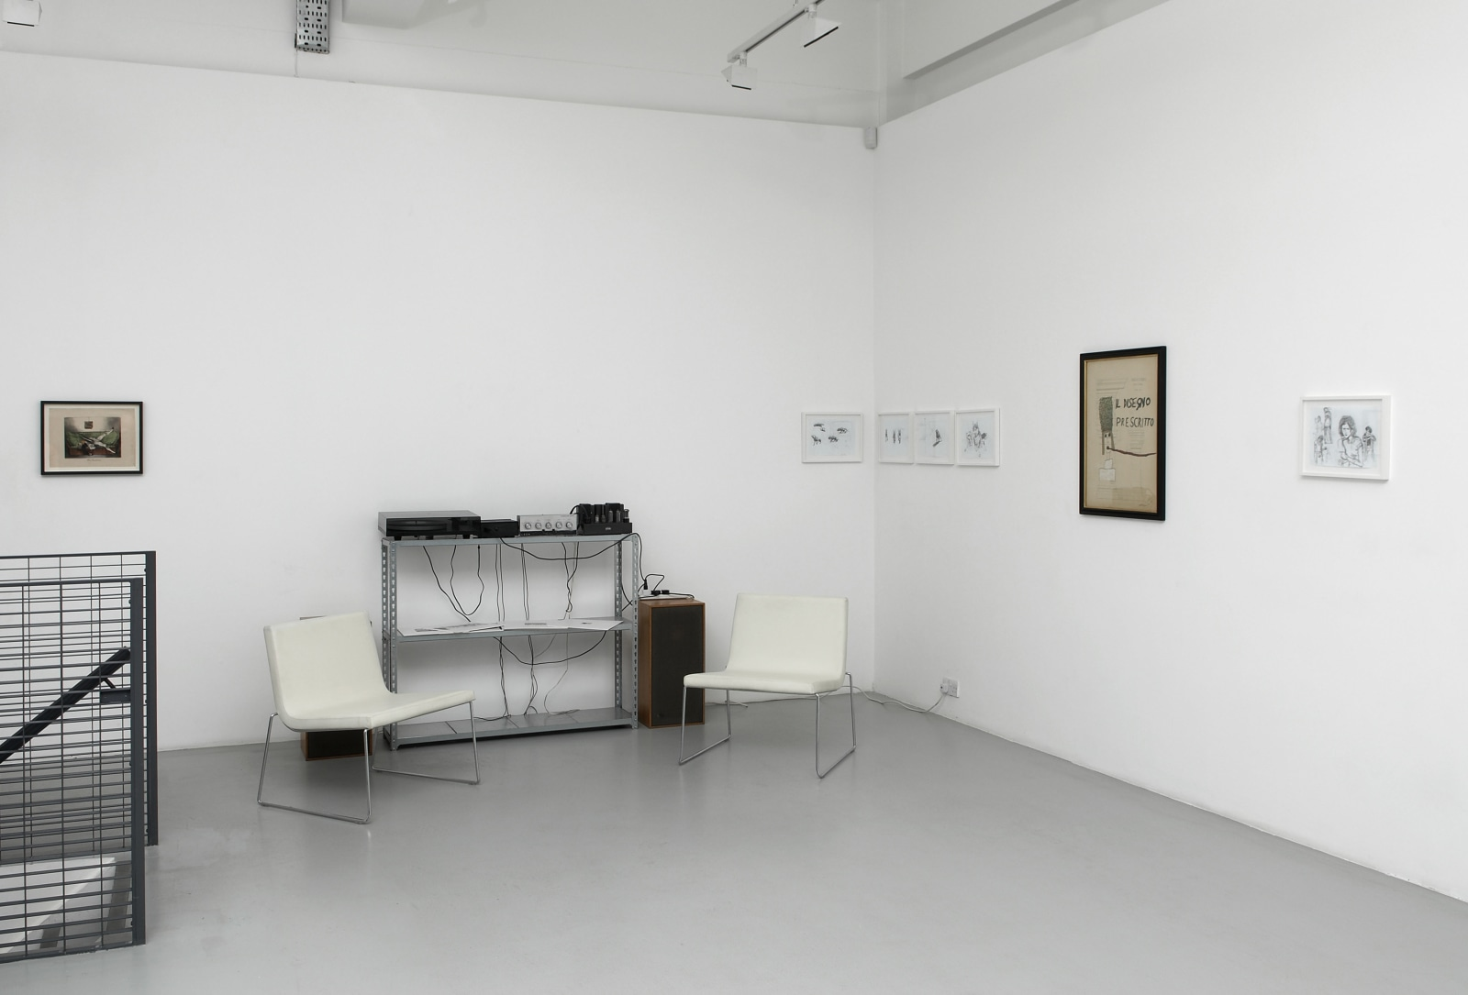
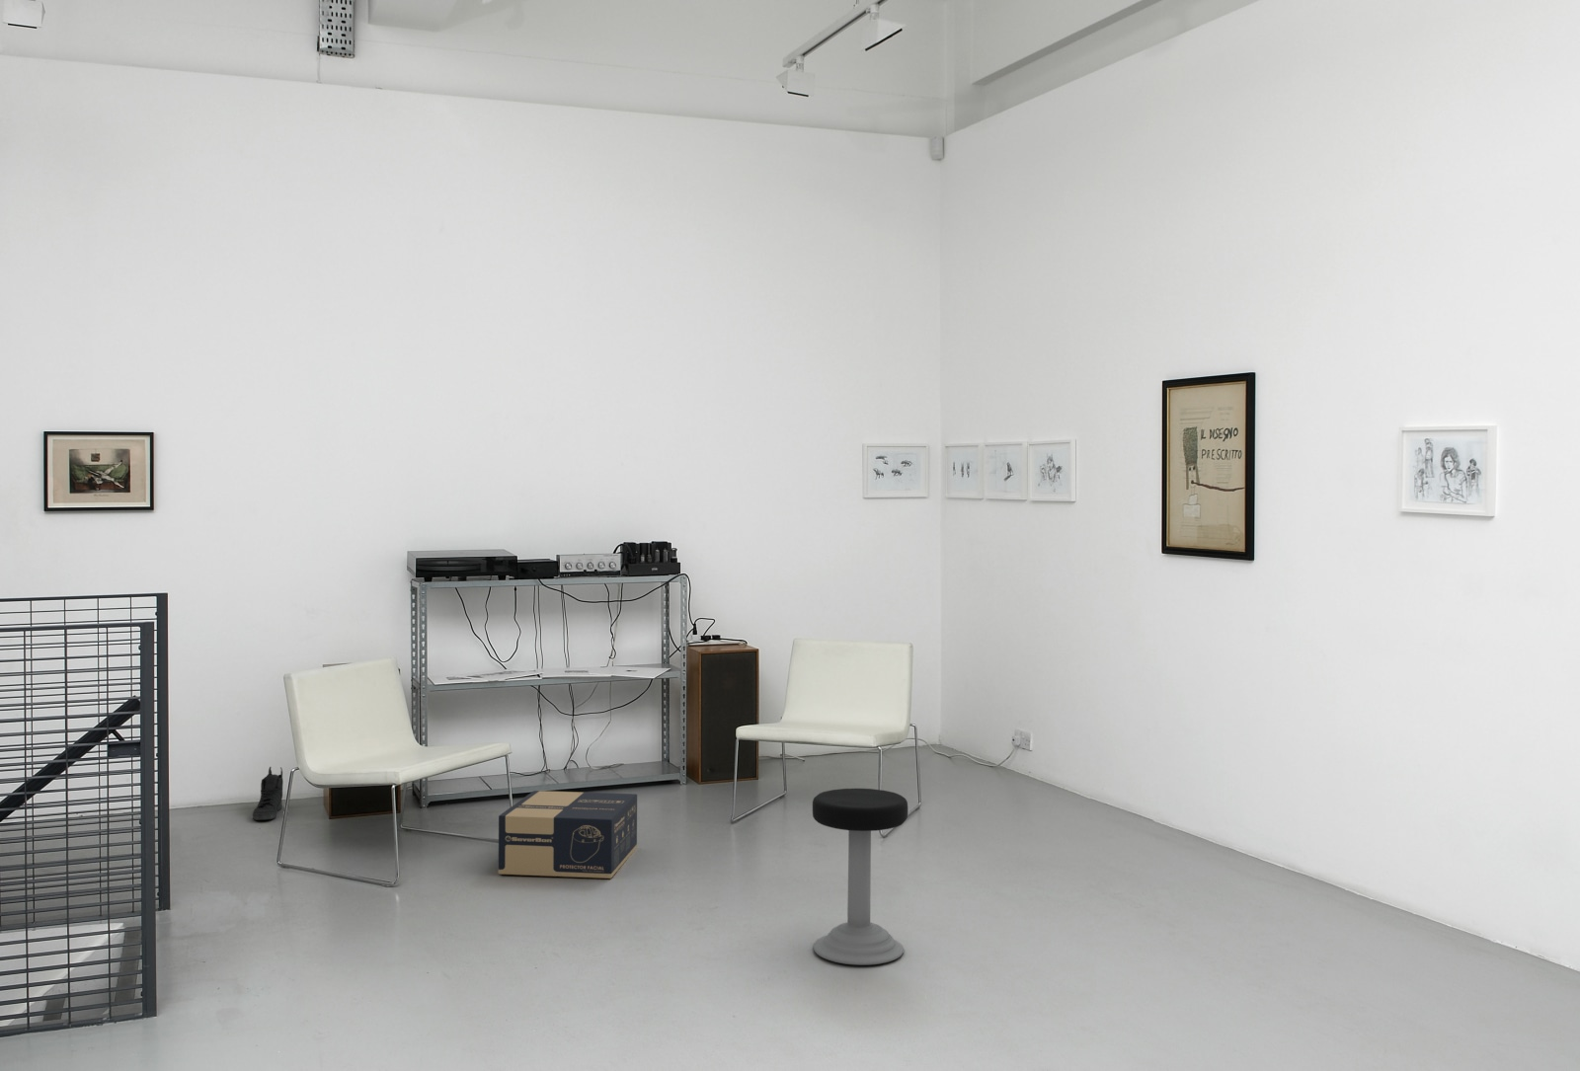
+ cardboard box [497,790,638,880]
+ sneaker [252,766,284,821]
+ stool [812,788,908,966]
